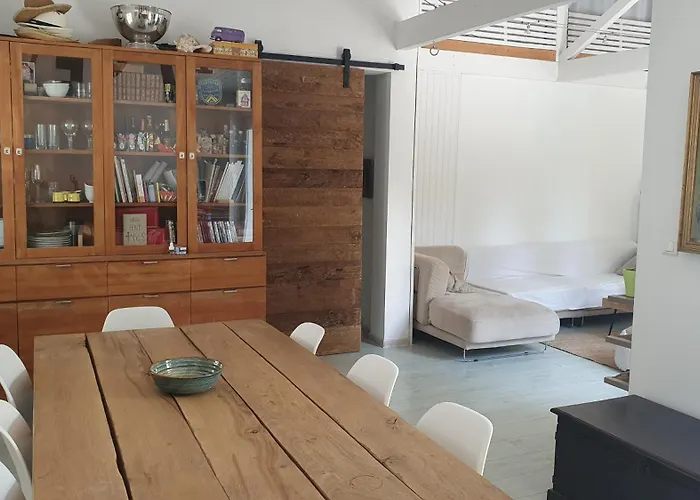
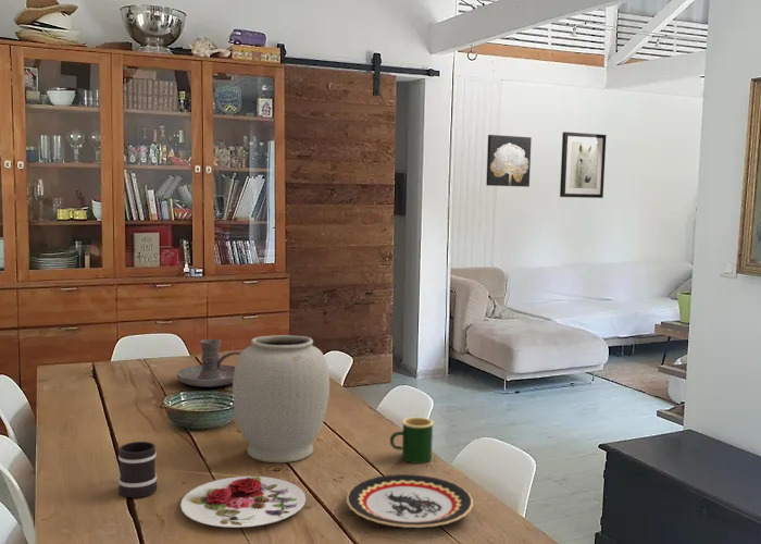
+ wall art [559,131,608,199]
+ mug [117,441,158,498]
+ mug [389,416,435,465]
+ plate [179,475,307,529]
+ wall art [485,134,533,188]
+ candle holder [176,338,242,388]
+ plate [345,473,474,529]
+ vase [232,334,330,463]
